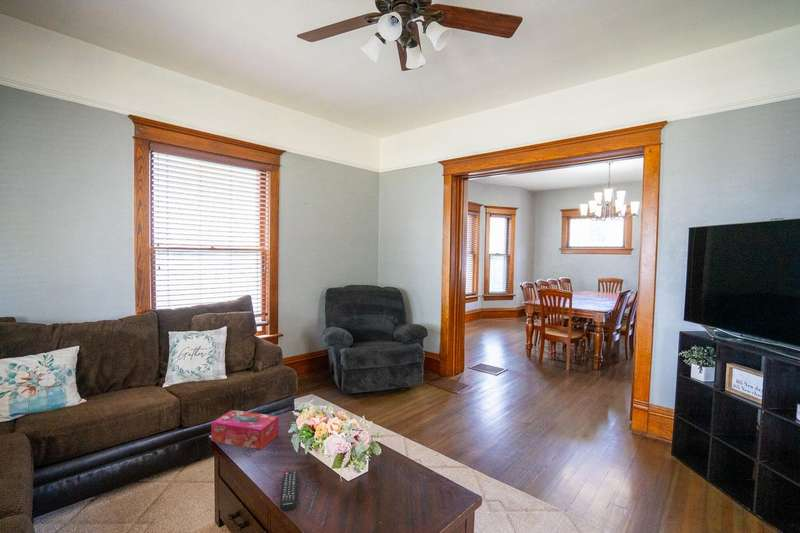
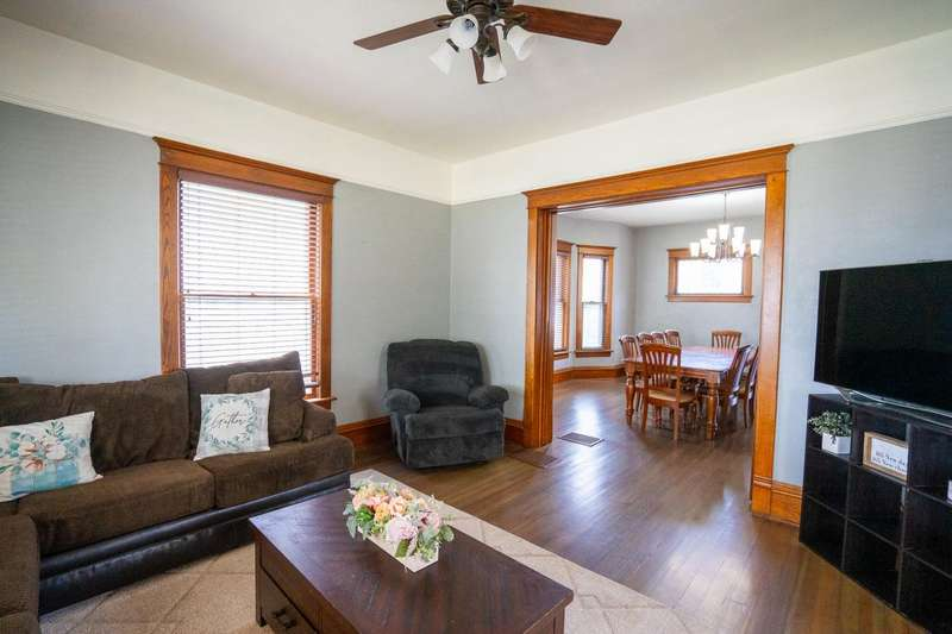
- tissue box [210,409,279,450]
- remote control [279,470,299,512]
